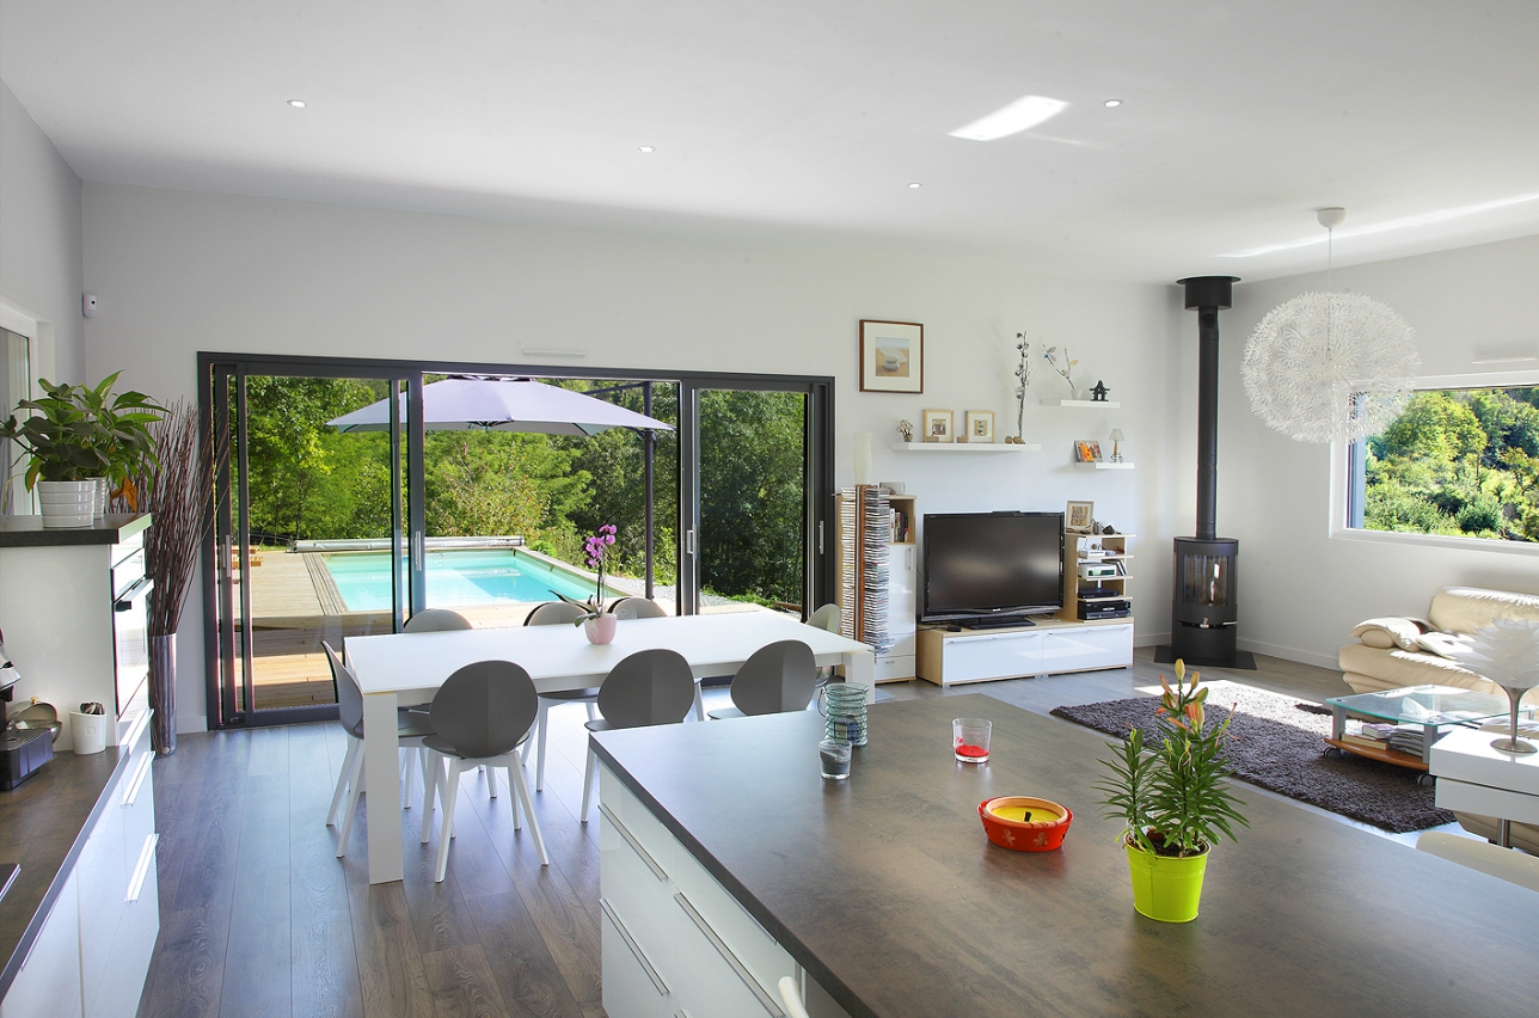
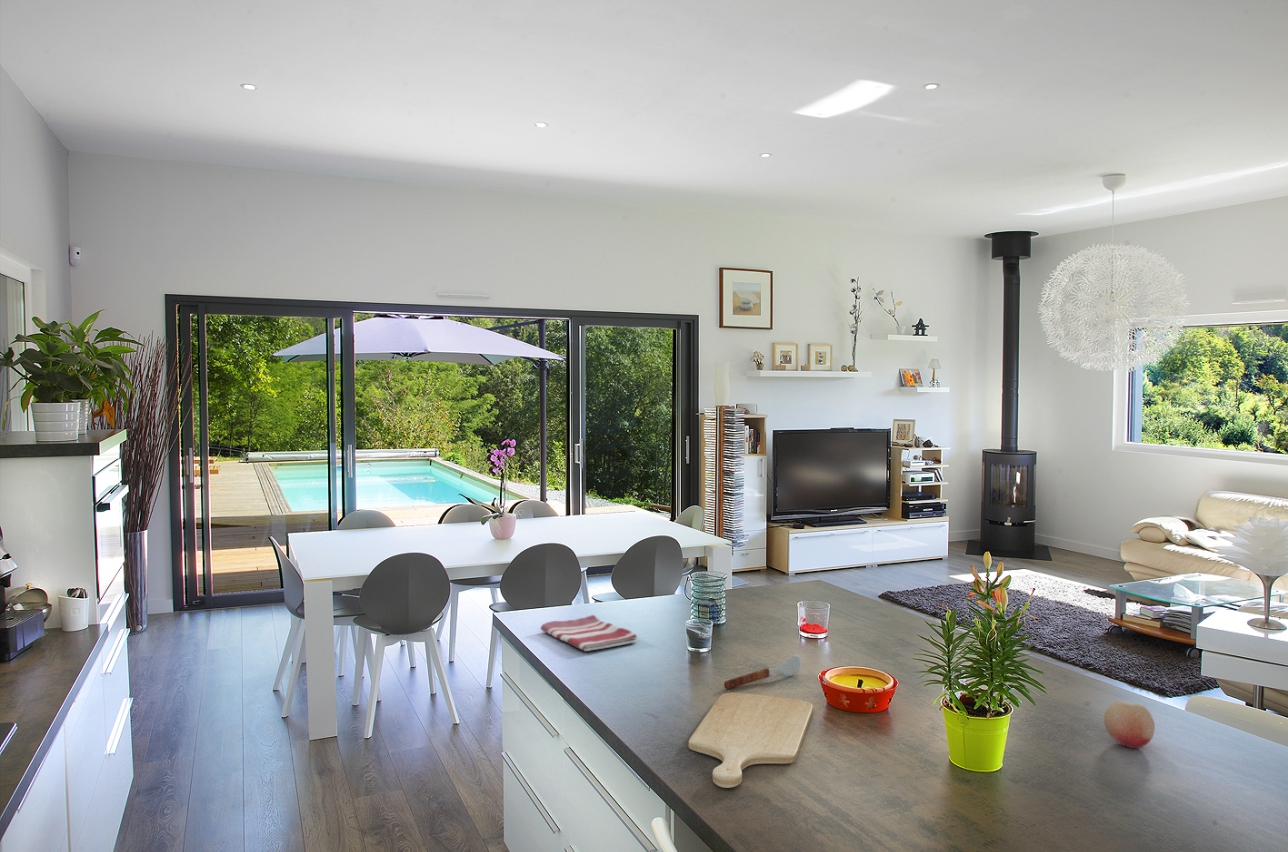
+ fruit [1103,700,1156,749]
+ soupspoon [723,654,801,690]
+ dish towel [540,614,638,652]
+ chopping board [688,692,814,789]
